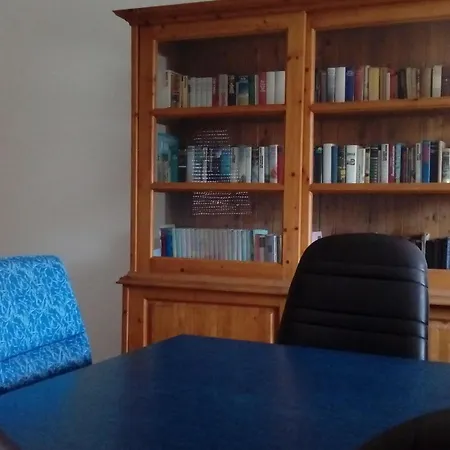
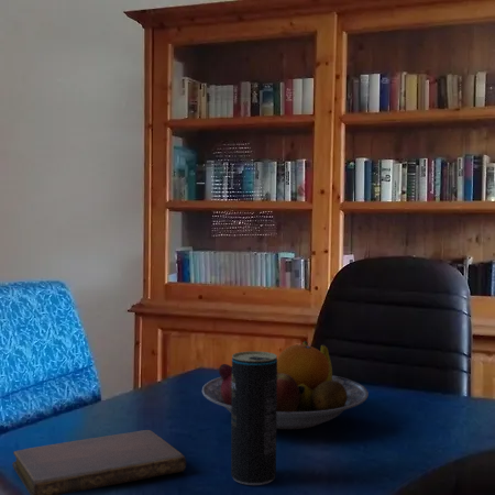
+ fruit bowl [201,340,370,430]
+ notebook [11,429,187,495]
+ beverage can [230,350,278,486]
